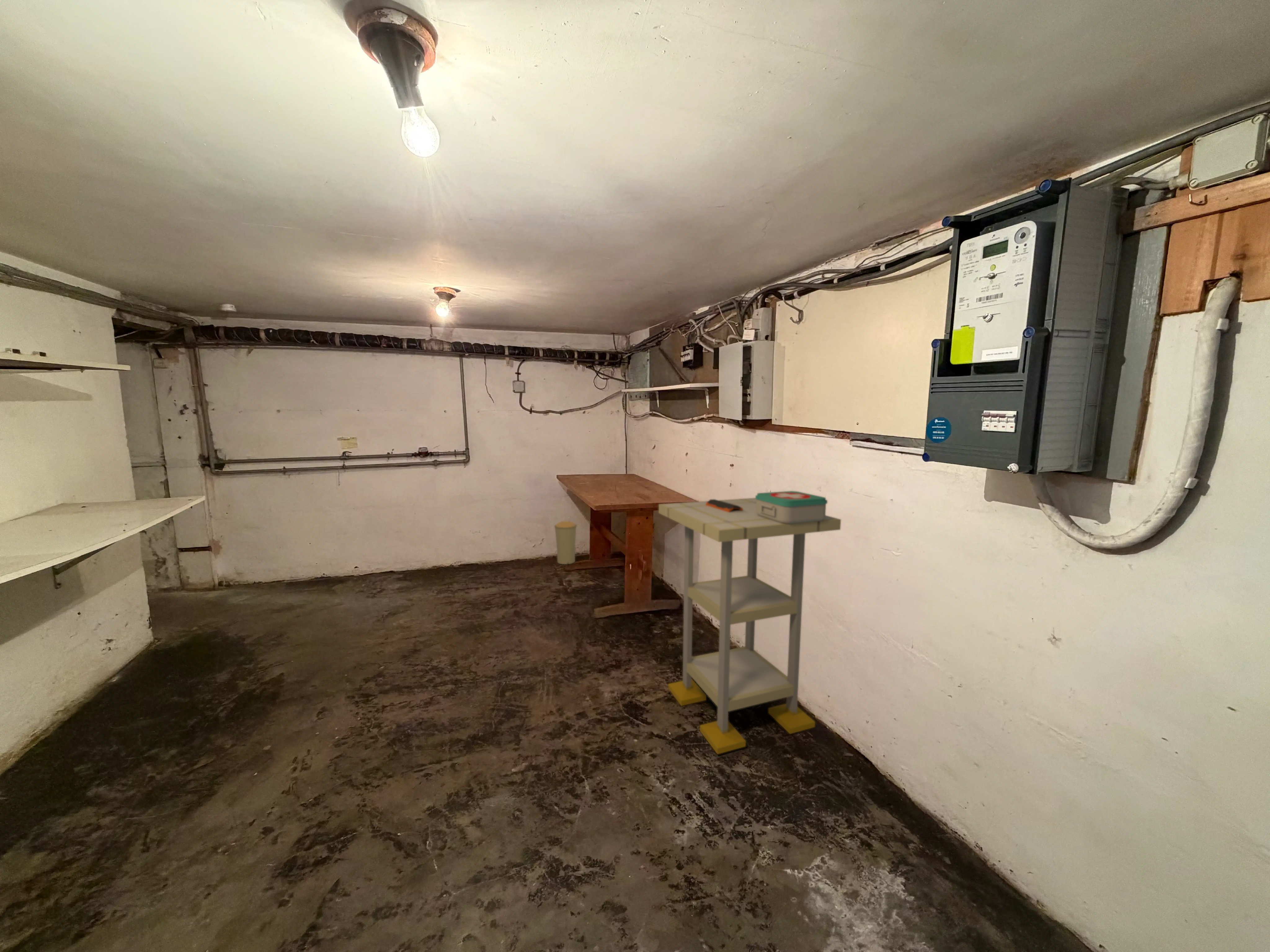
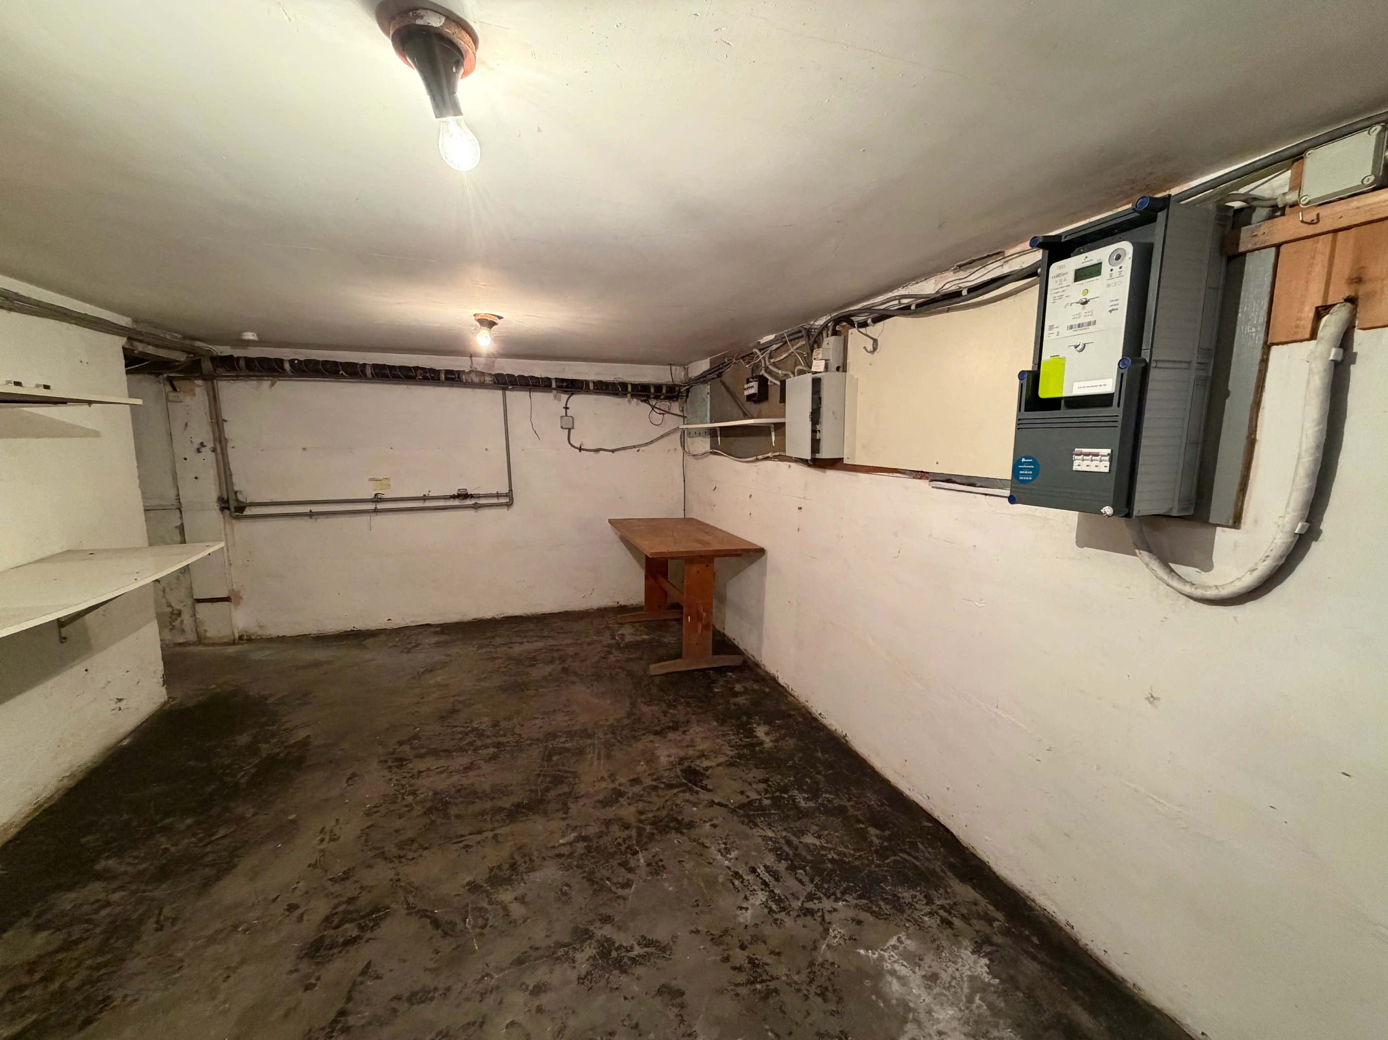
- shelving unit [658,497,841,755]
- trash can [554,521,577,565]
- first aid kit [755,491,828,524]
- whetstone [706,499,743,512]
